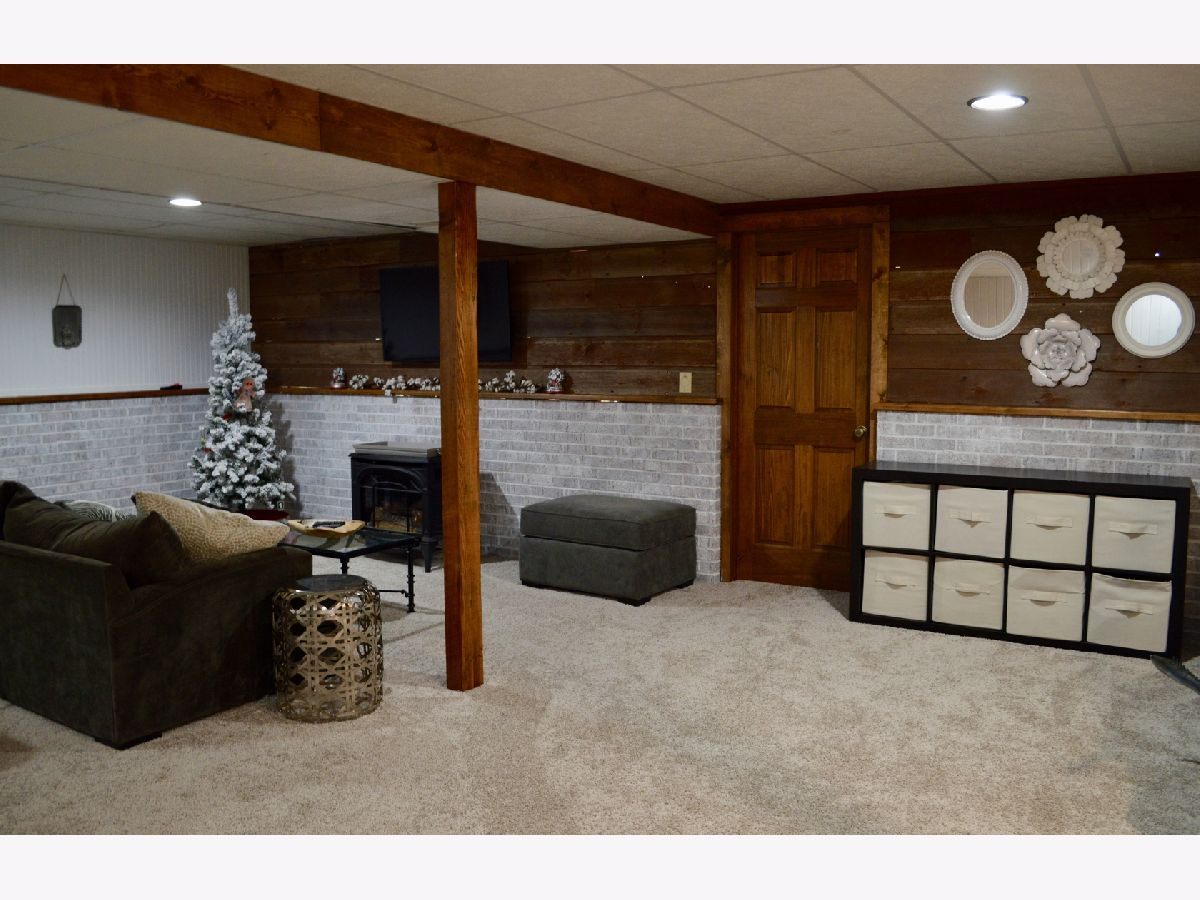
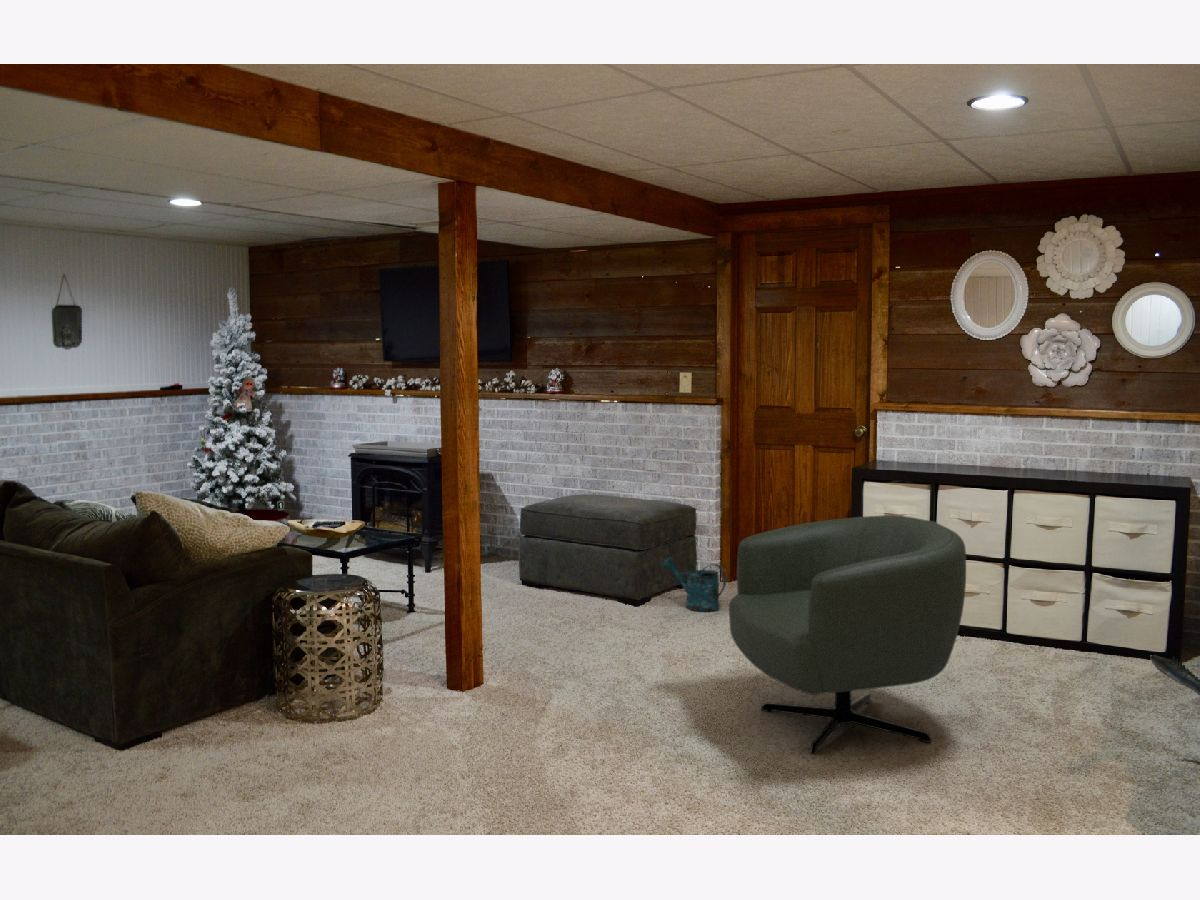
+ armchair [728,514,967,756]
+ watering can [661,556,727,613]
